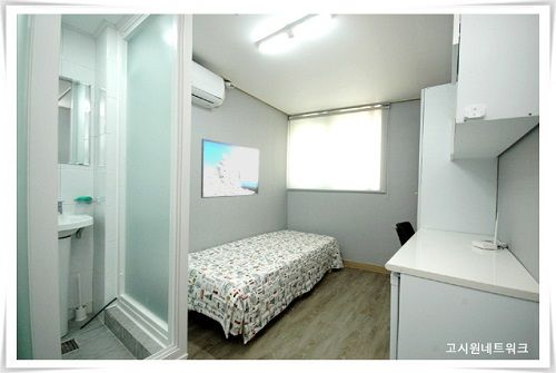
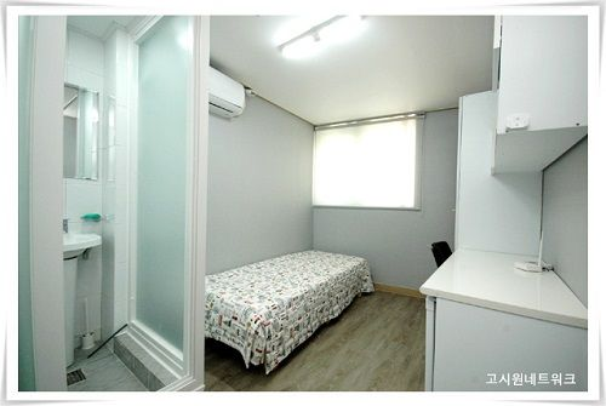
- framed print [200,138,260,199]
